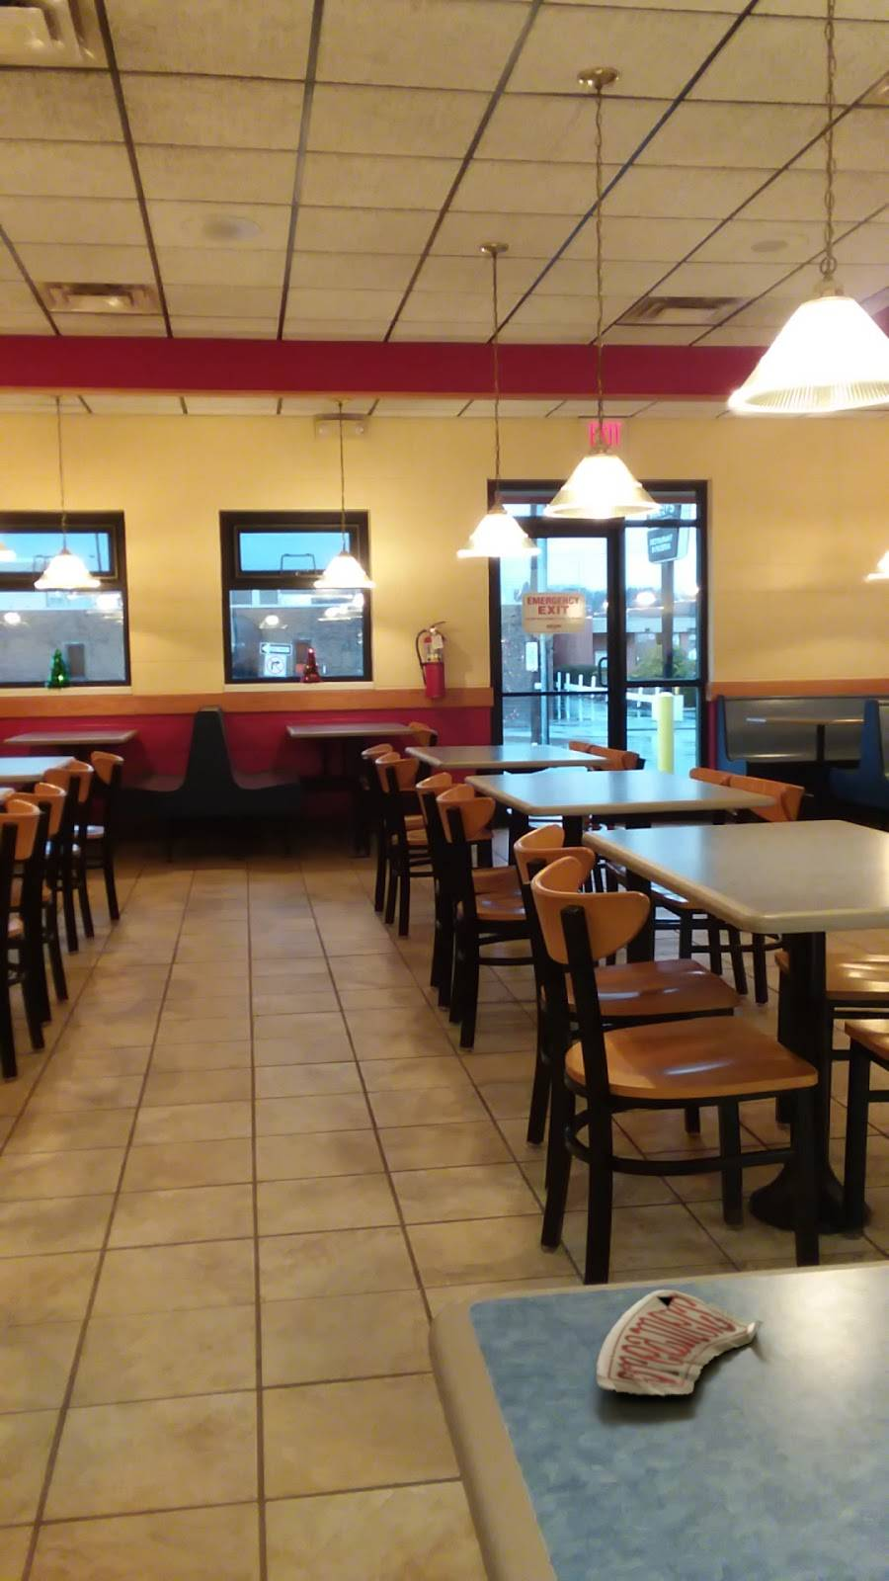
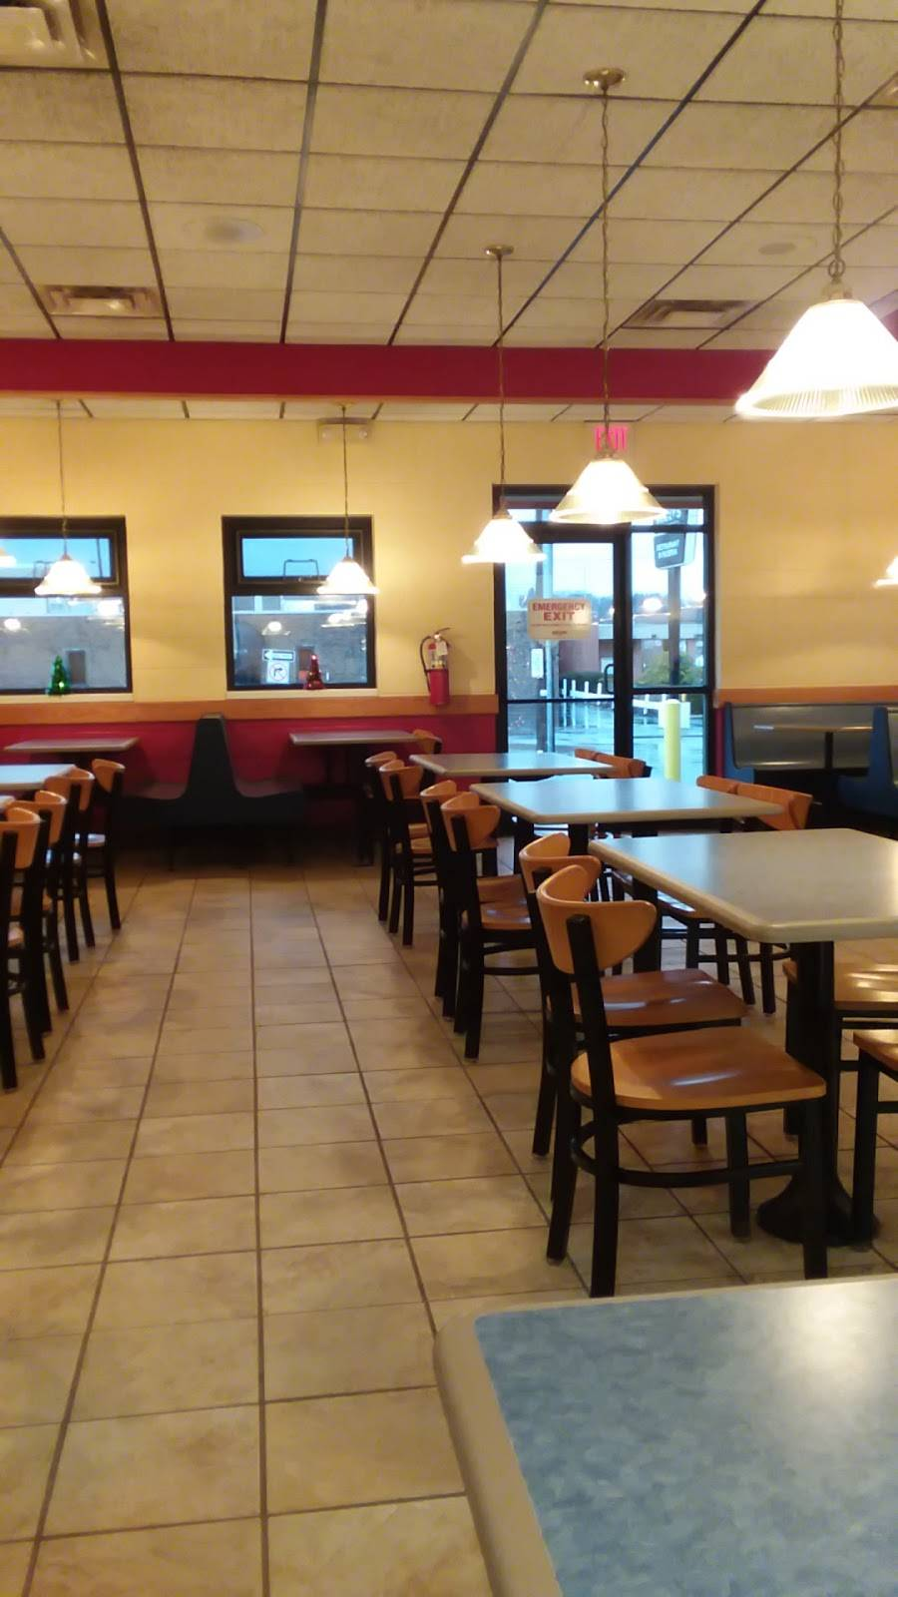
- paper cup [595,1289,763,1397]
